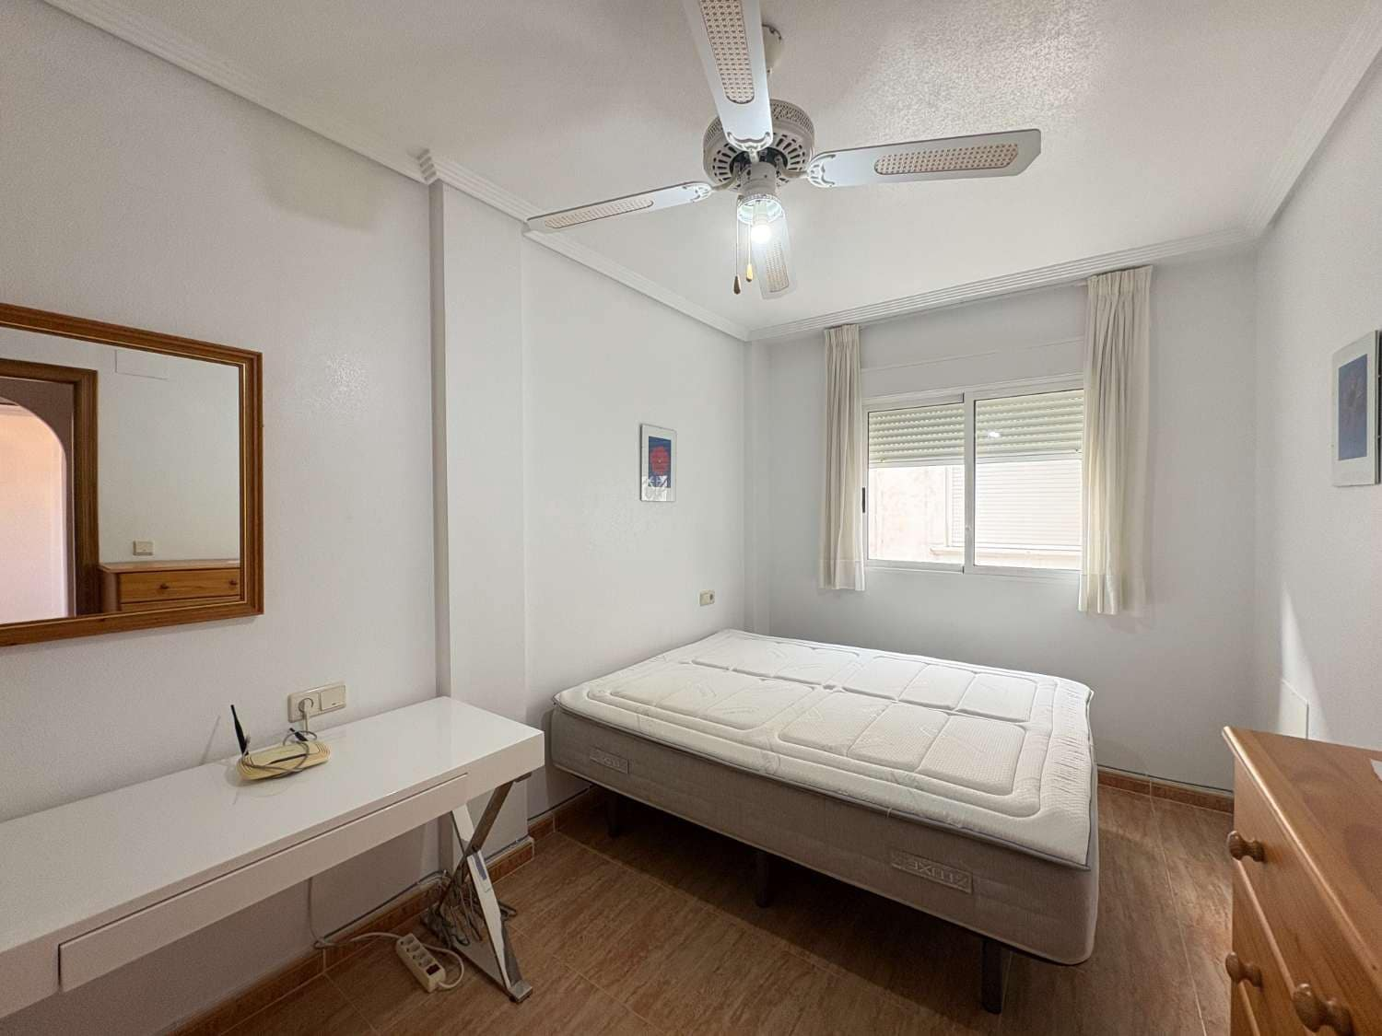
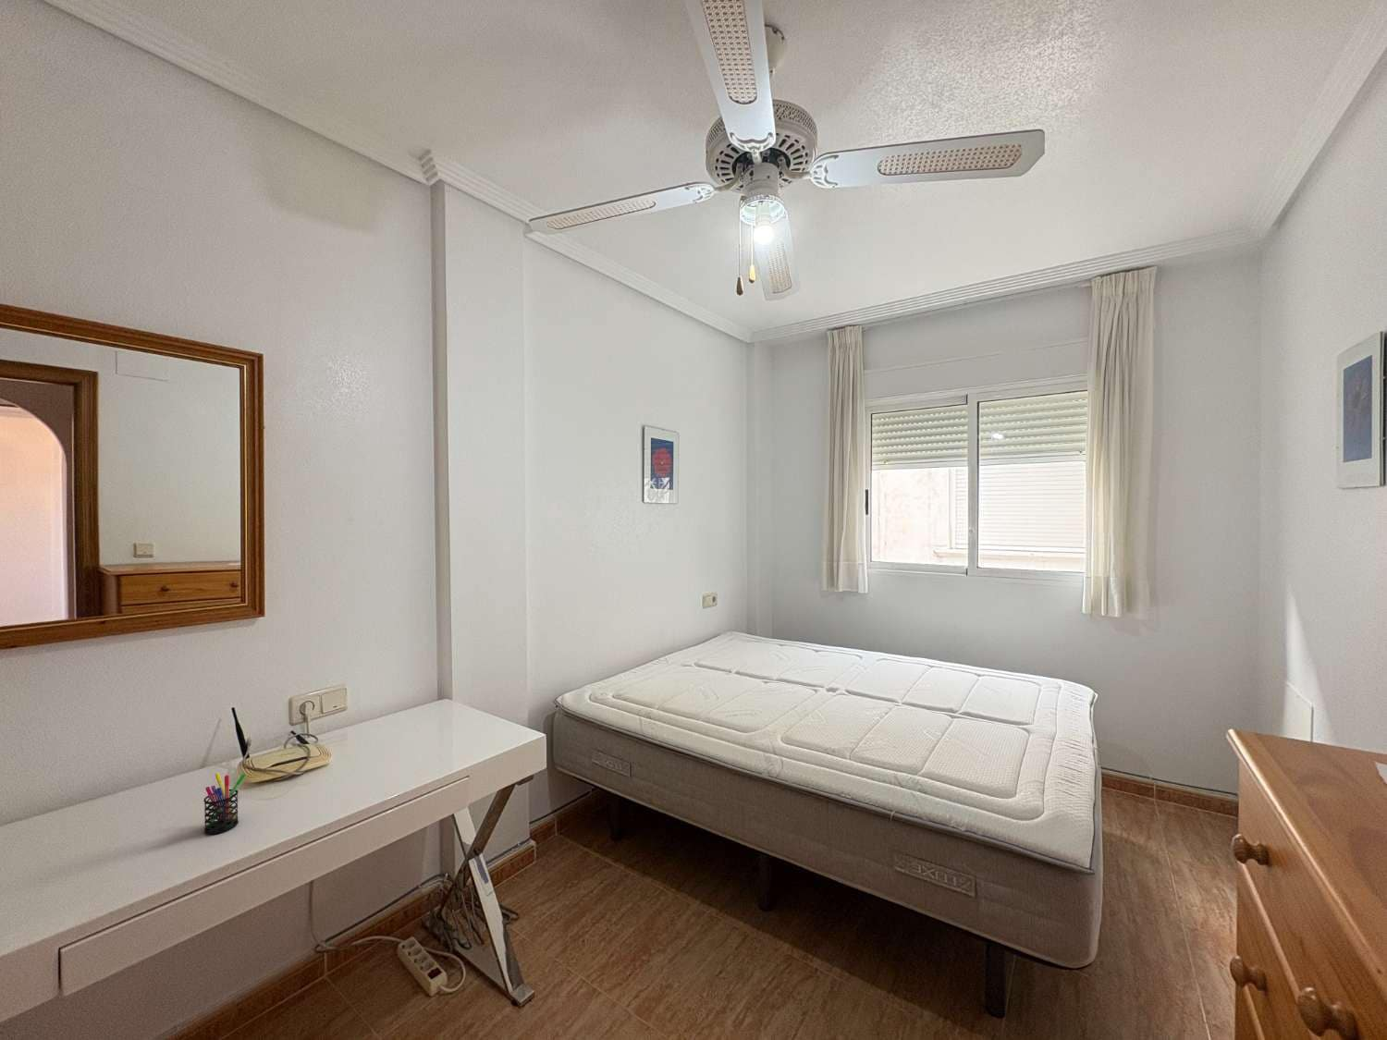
+ pen holder [202,772,247,835]
